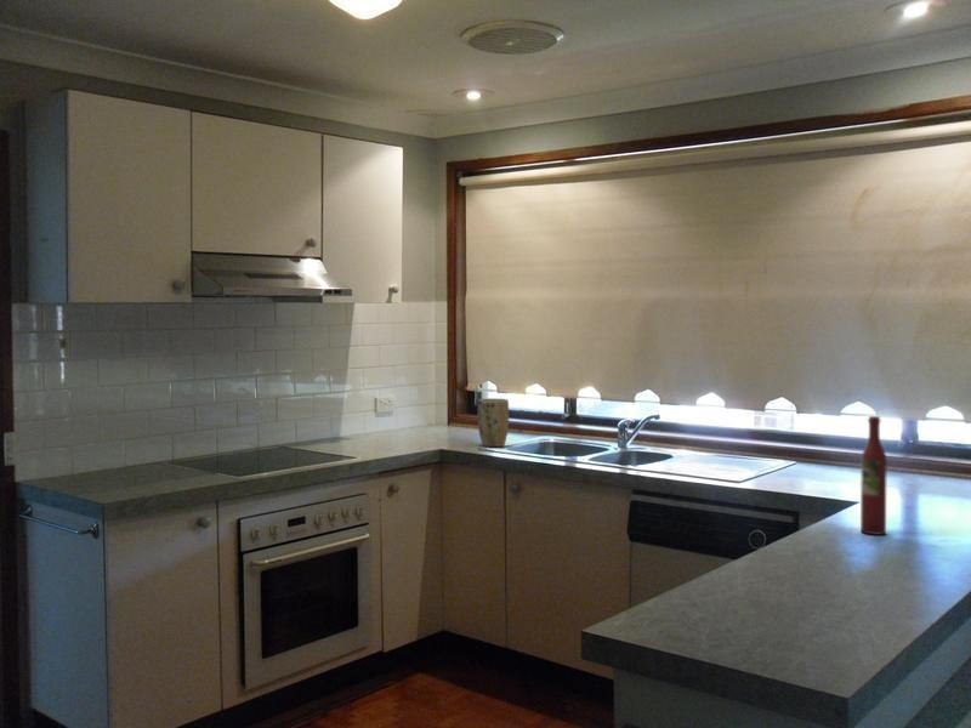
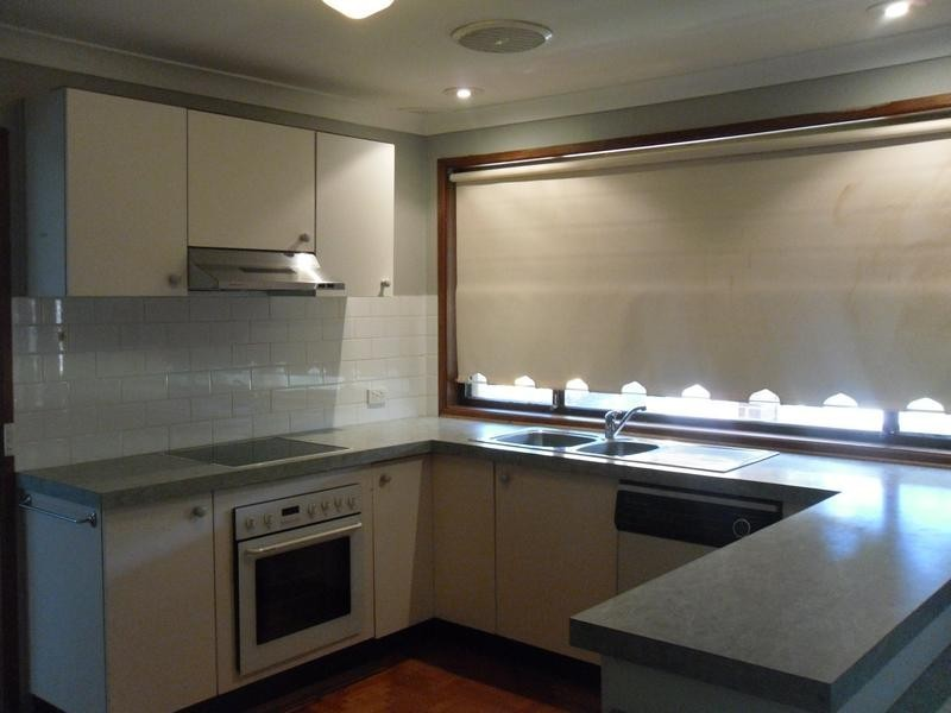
- wine bottle [859,415,888,536]
- plant pot [477,398,510,448]
